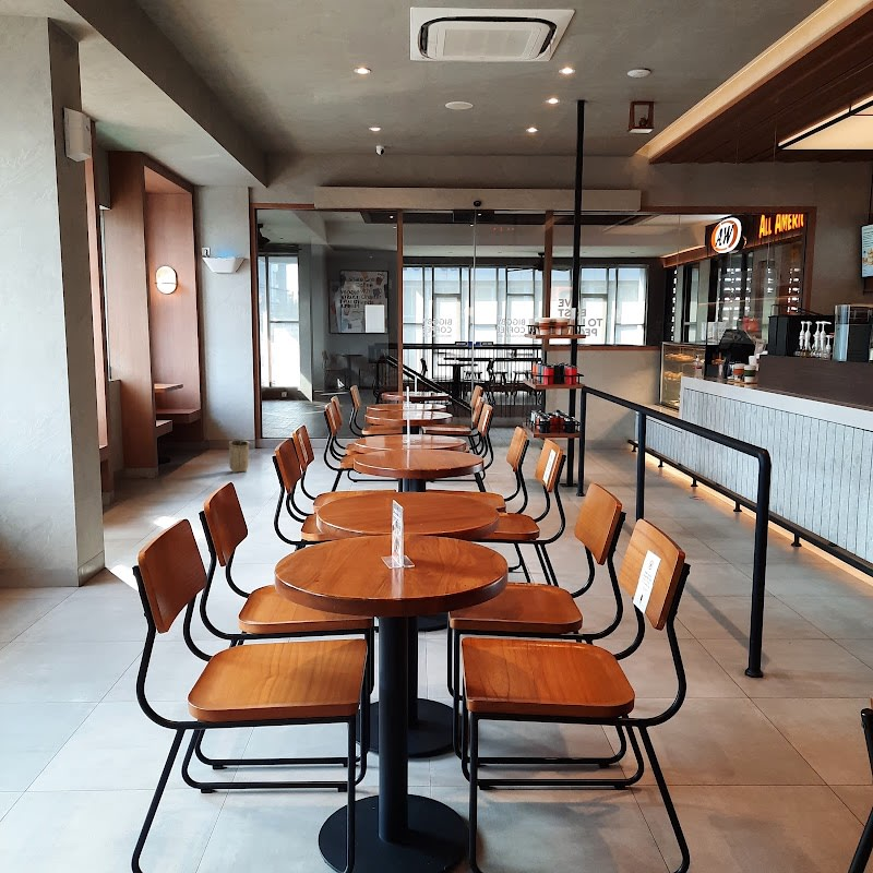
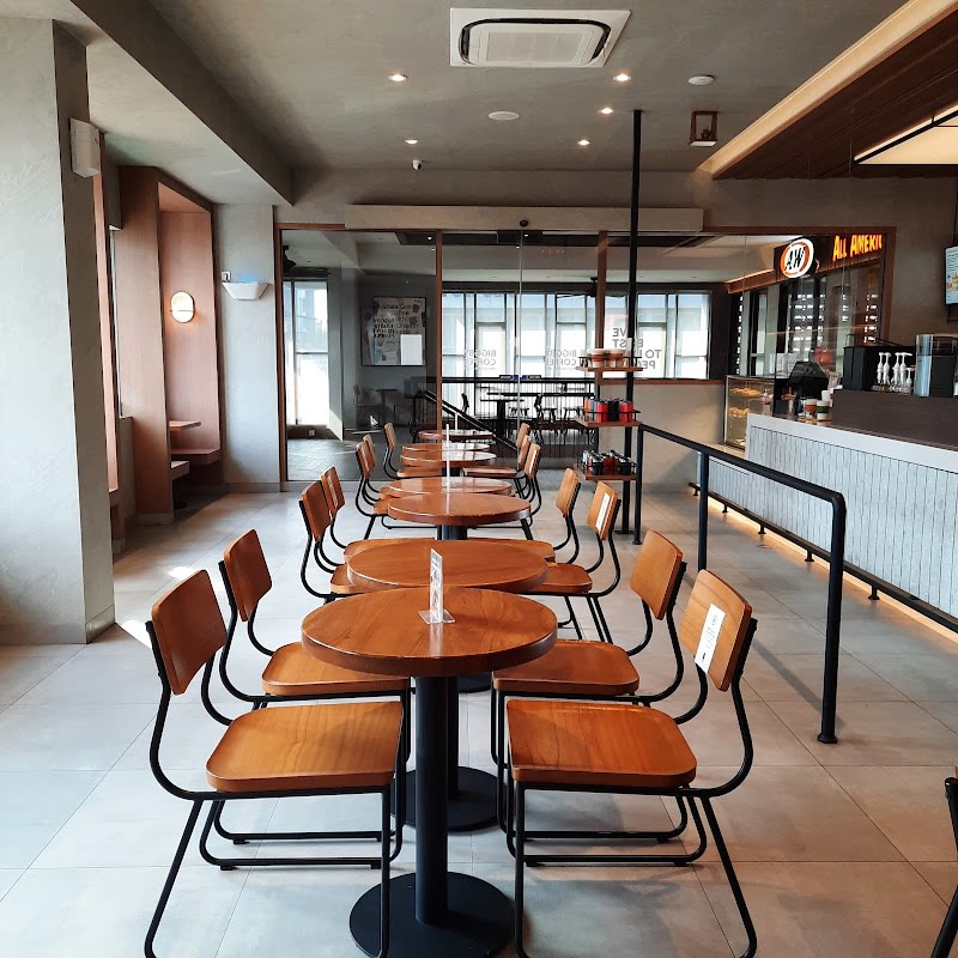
- basket [226,438,254,474]
